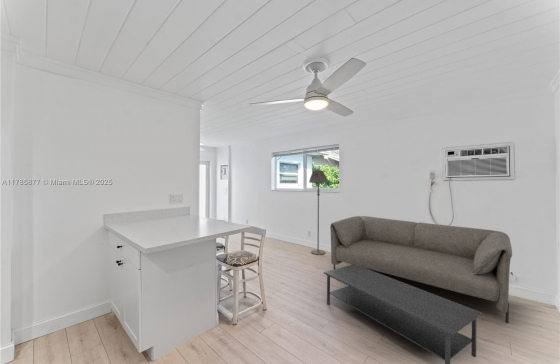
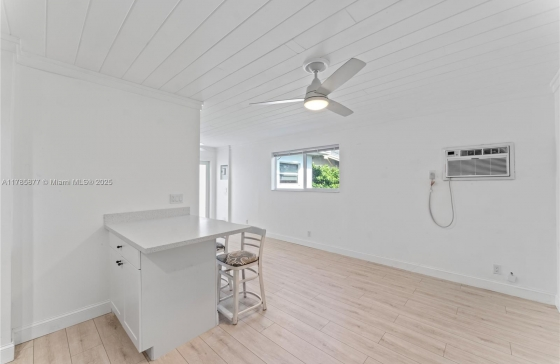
- coffee table [323,264,483,364]
- floor lamp [308,170,329,256]
- sofa [329,215,513,324]
